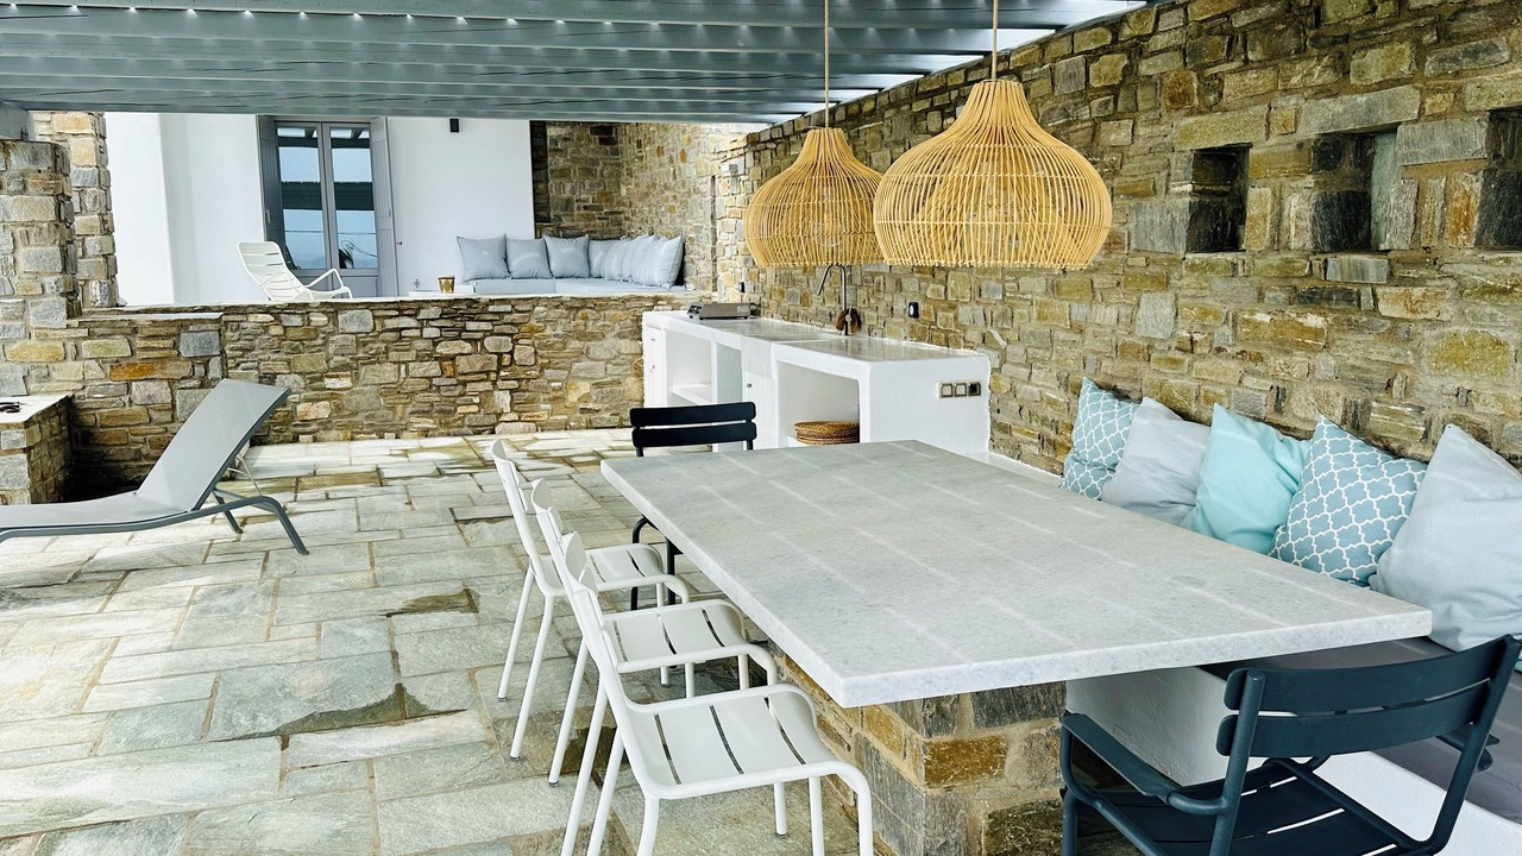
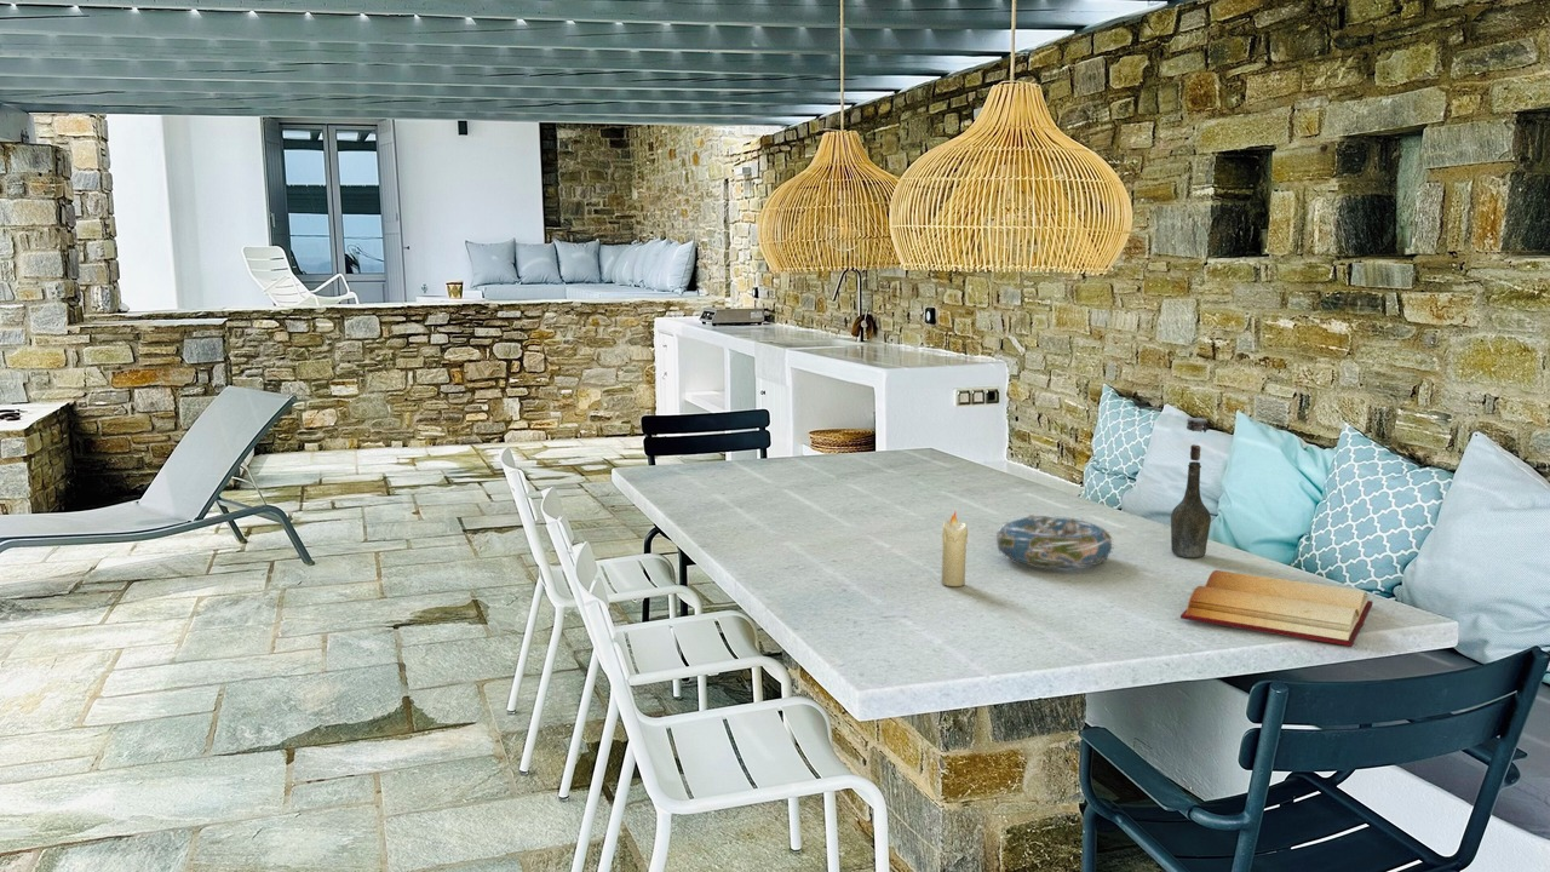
+ bible [1179,569,1374,647]
+ candle [941,510,969,587]
+ decorative bowl [995,514,1115,572]
+ bottle [1170,417,1212,560]
